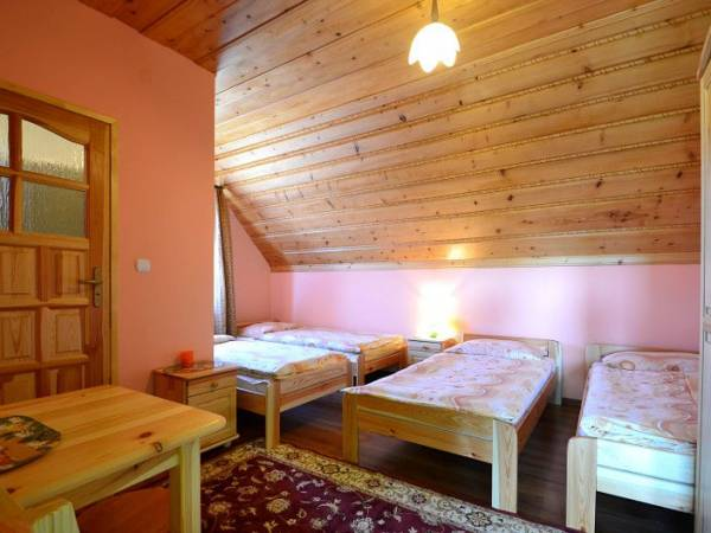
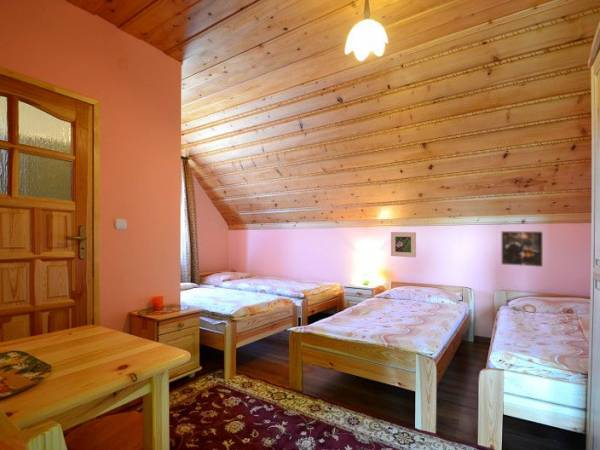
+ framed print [500,230,544,268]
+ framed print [390,231,417,258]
